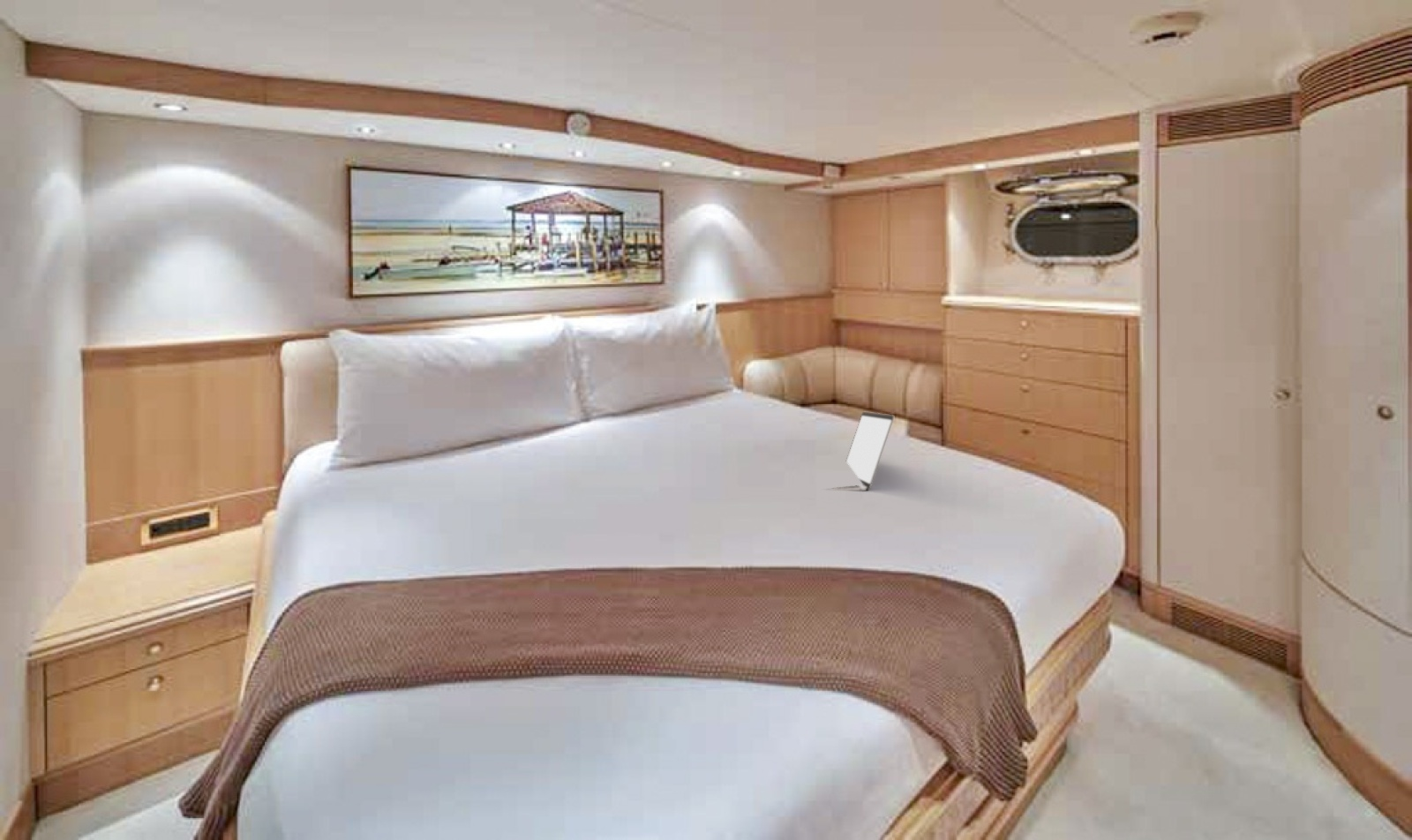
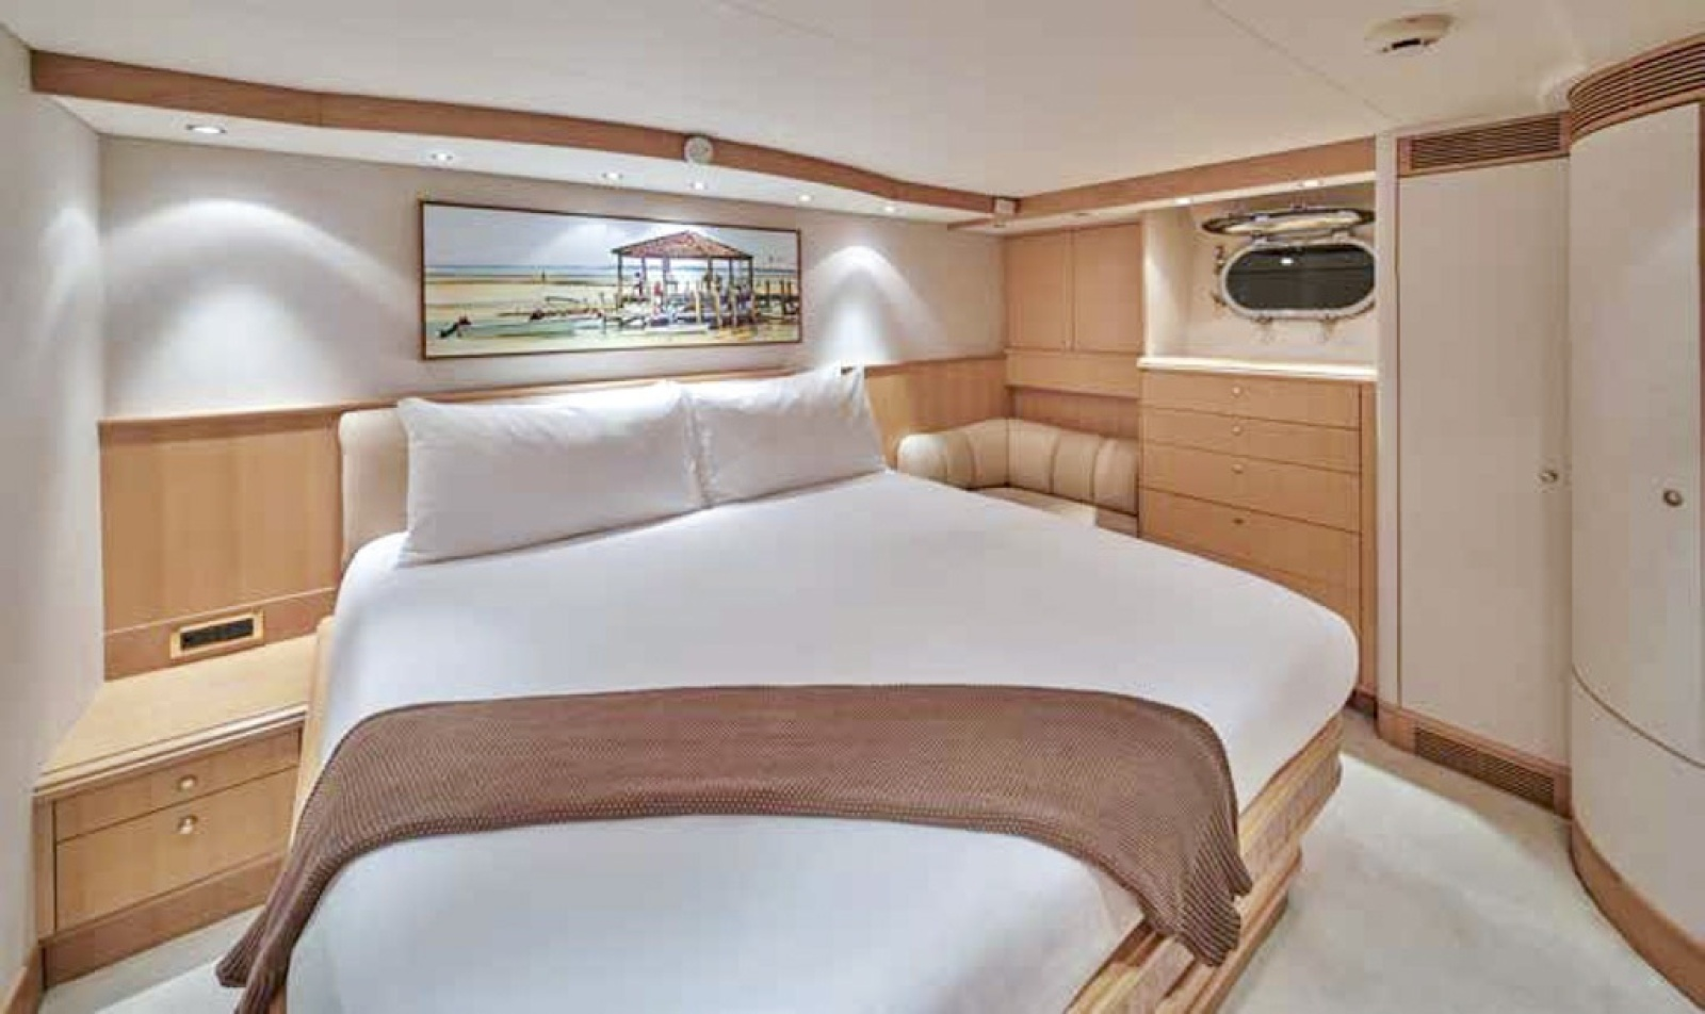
- laptop [822,411,895,491]
